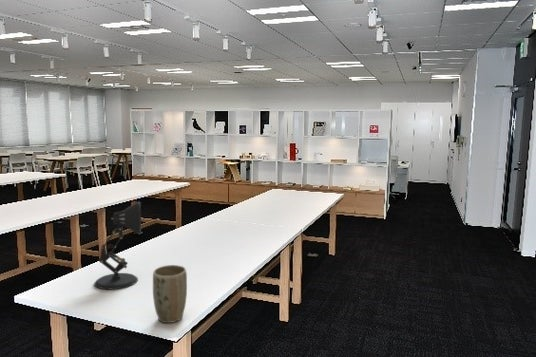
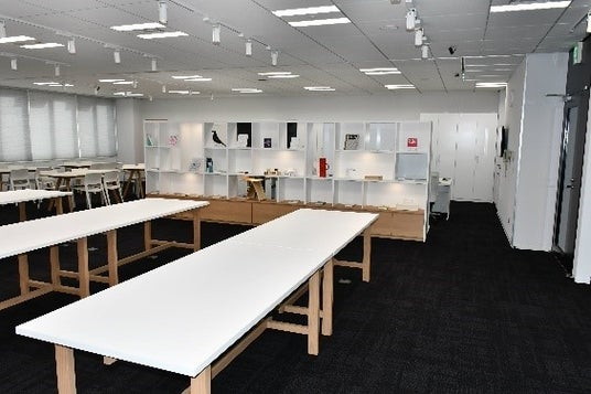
- desk lamp [93,201,142,290]
- plant pot [152,264,188,324]
